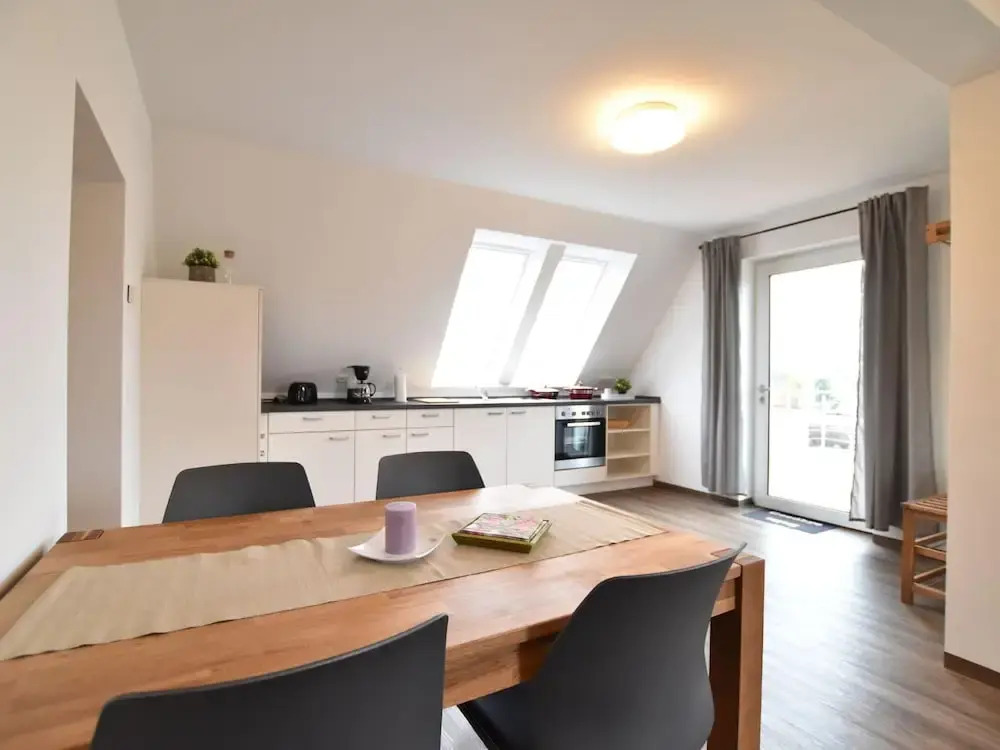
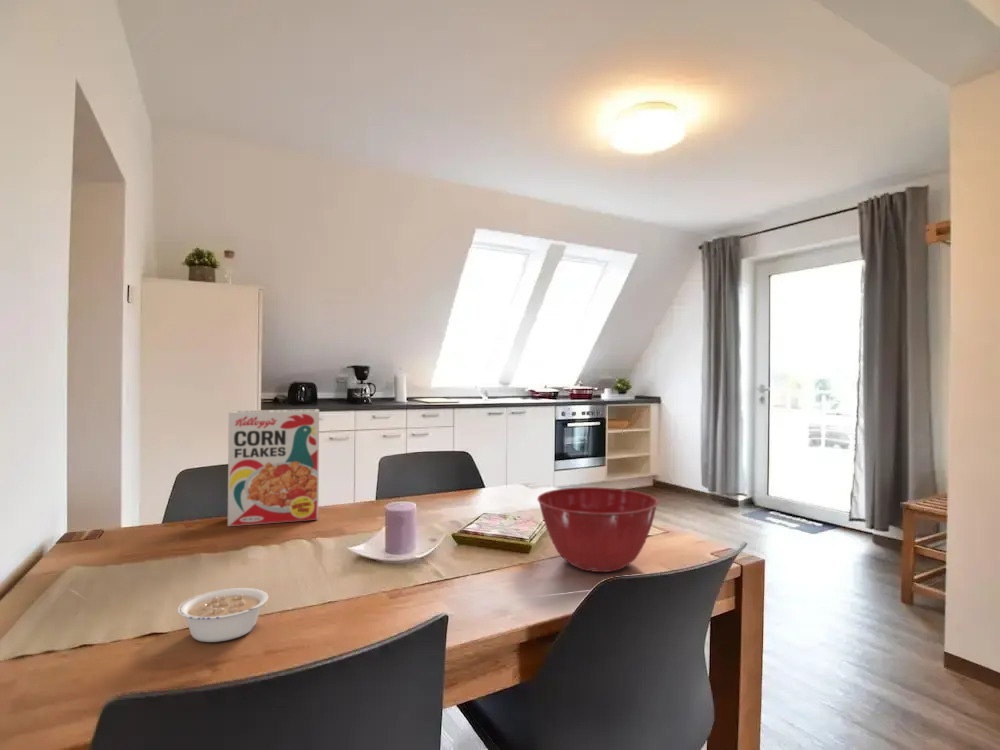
+ mixing bowl [536,486,659,573]
+ cereal box [227,408,320,527]
+ legume [176,587,269,643]
